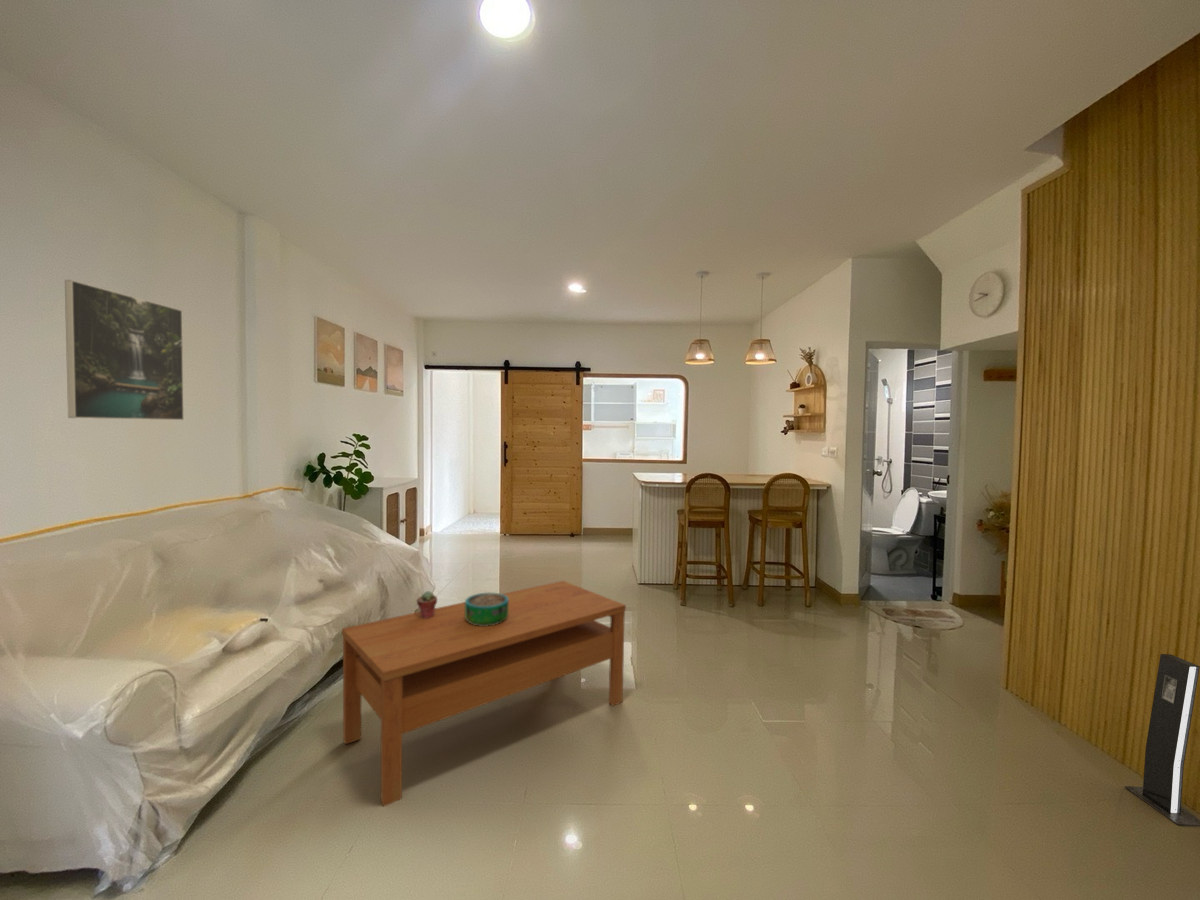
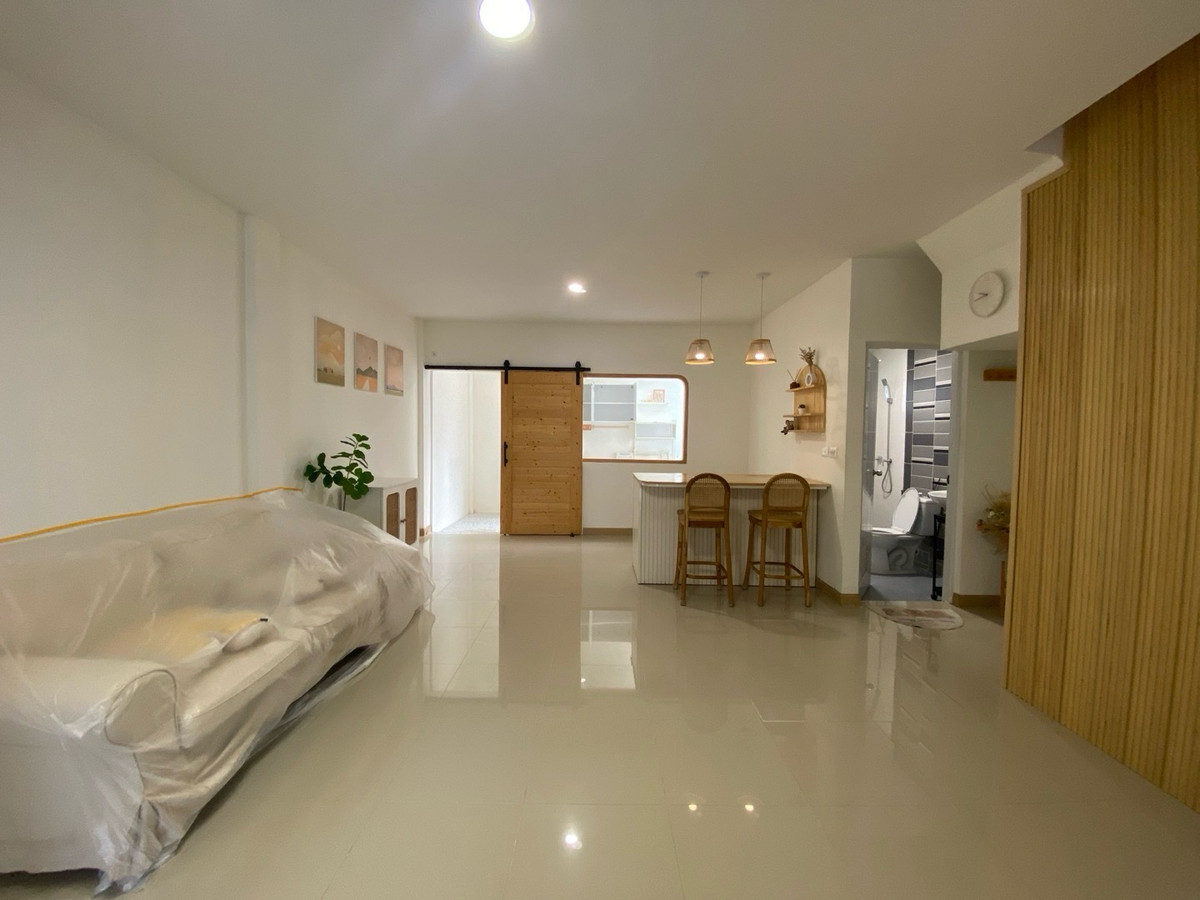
- potted succulent [416,590,438,619]
- decorative bowl [464,591,508,626]
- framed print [64,279,185,421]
- coffee table [341,580,627,807]
- speaker [1124,653,1200,827]
